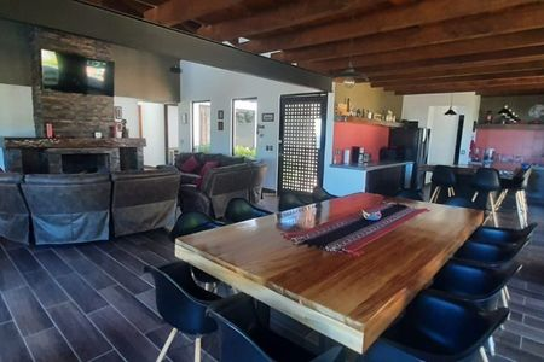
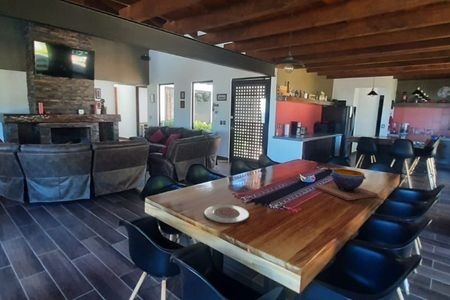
+ plate [203,204,250,224]
+ decorative bowl [314,168,379,201]
